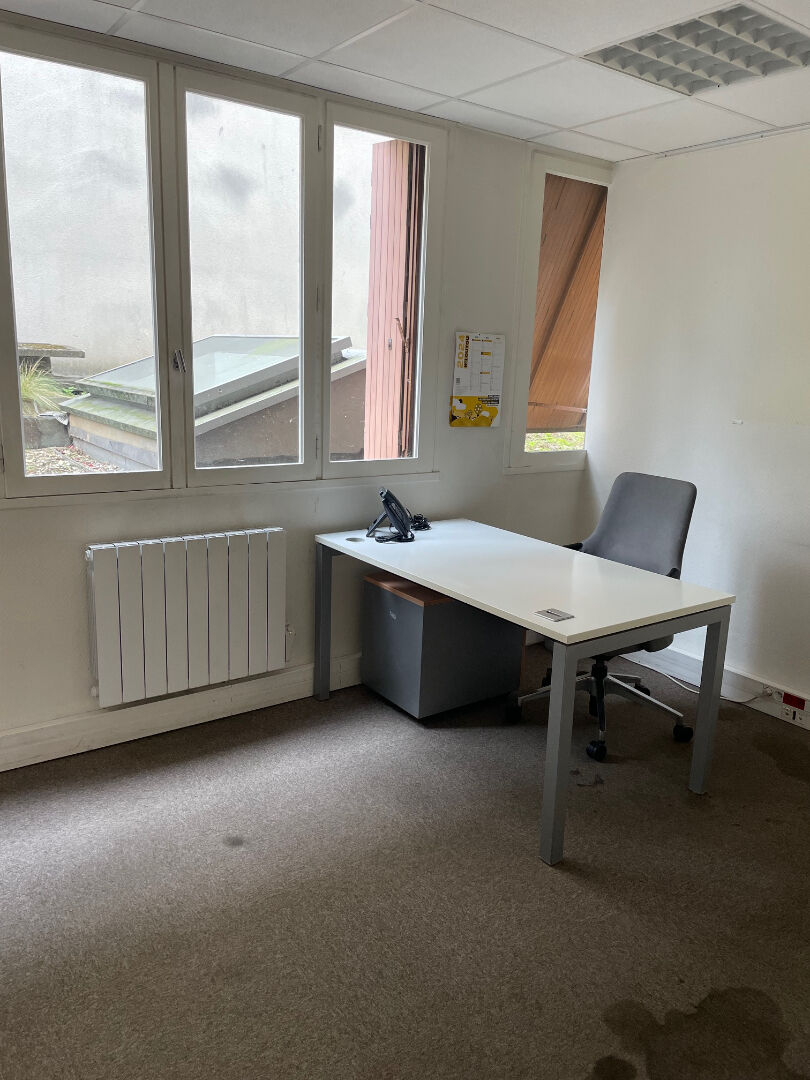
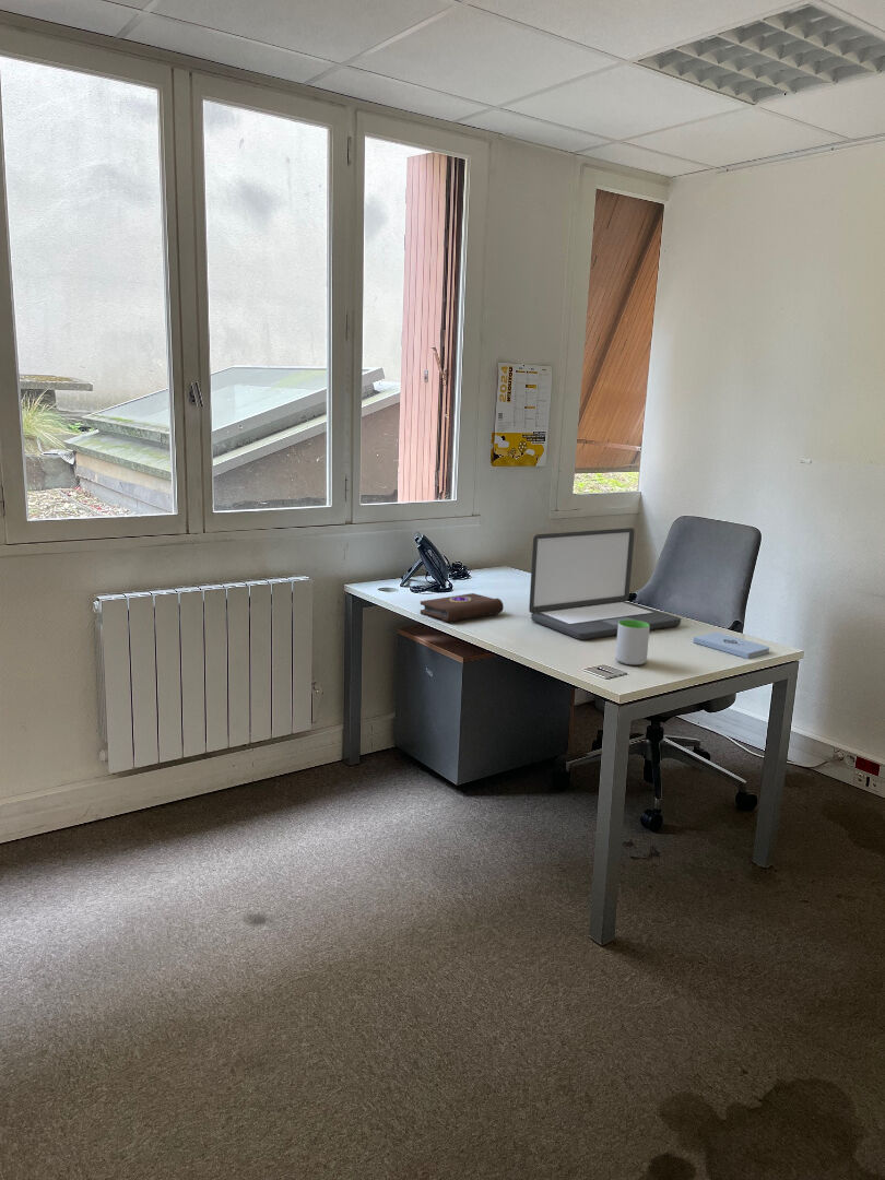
+ laptop [528,527,682,641]
+ mug [614,620,650,666]
+ book [420,592,505,623]
+ notepad [693,632,770,660]
